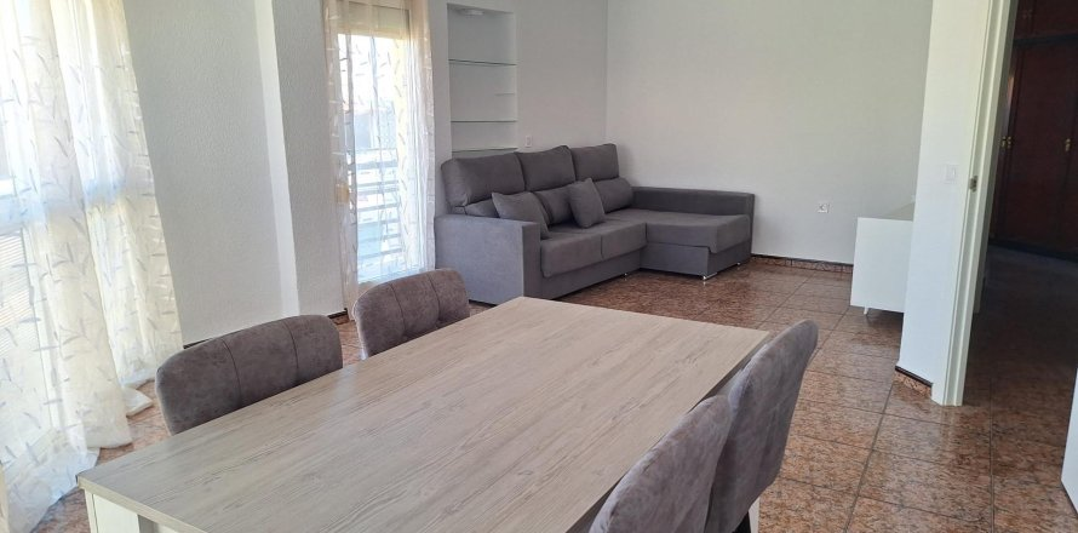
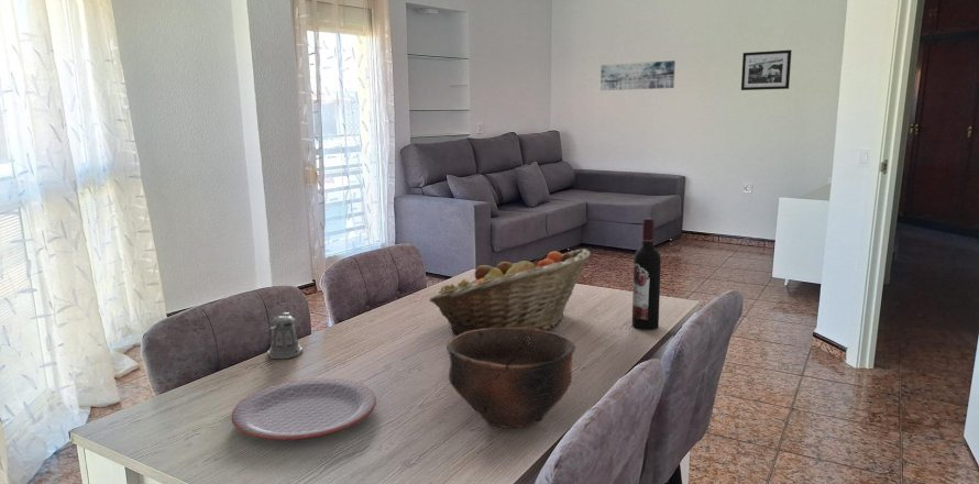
+ picture frame [740,48,792,91]
+ wine bottle [631,217,662,331]
+ fruit basket [428,248,591,334]
+ bowl [446,328,576,429]
+ pepper shaker [266,311,304,360]
+ plate [231,377,377,440]
+ wall art [600,59,676,91]
